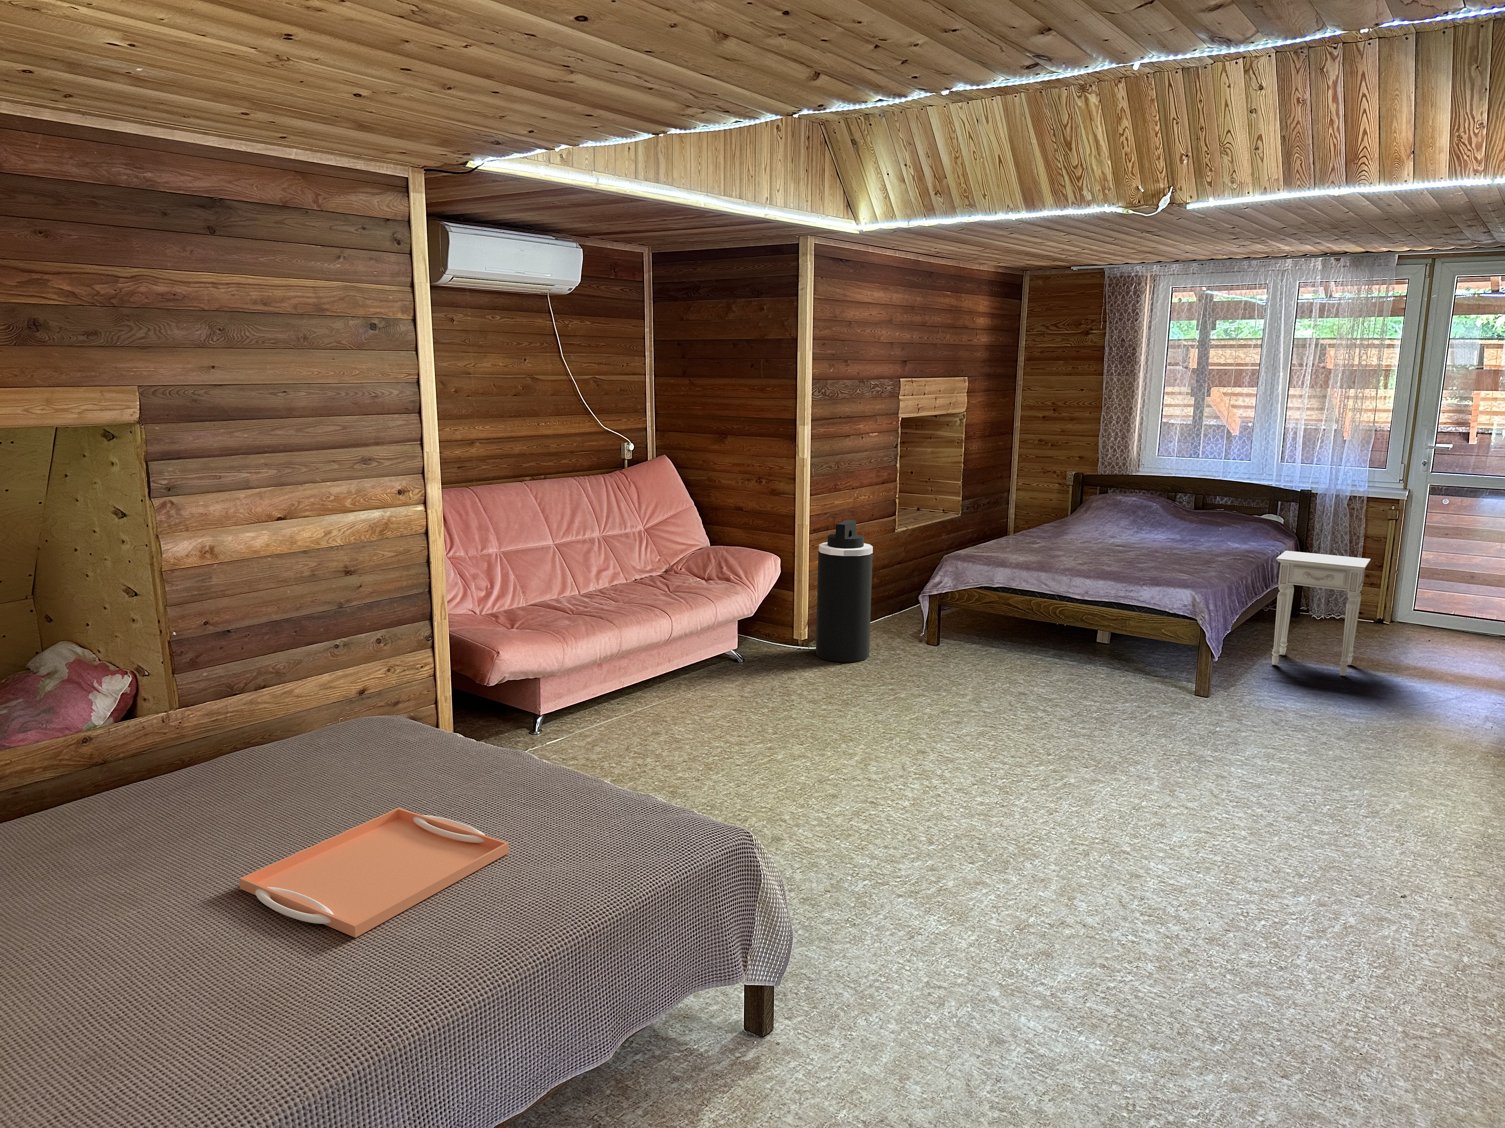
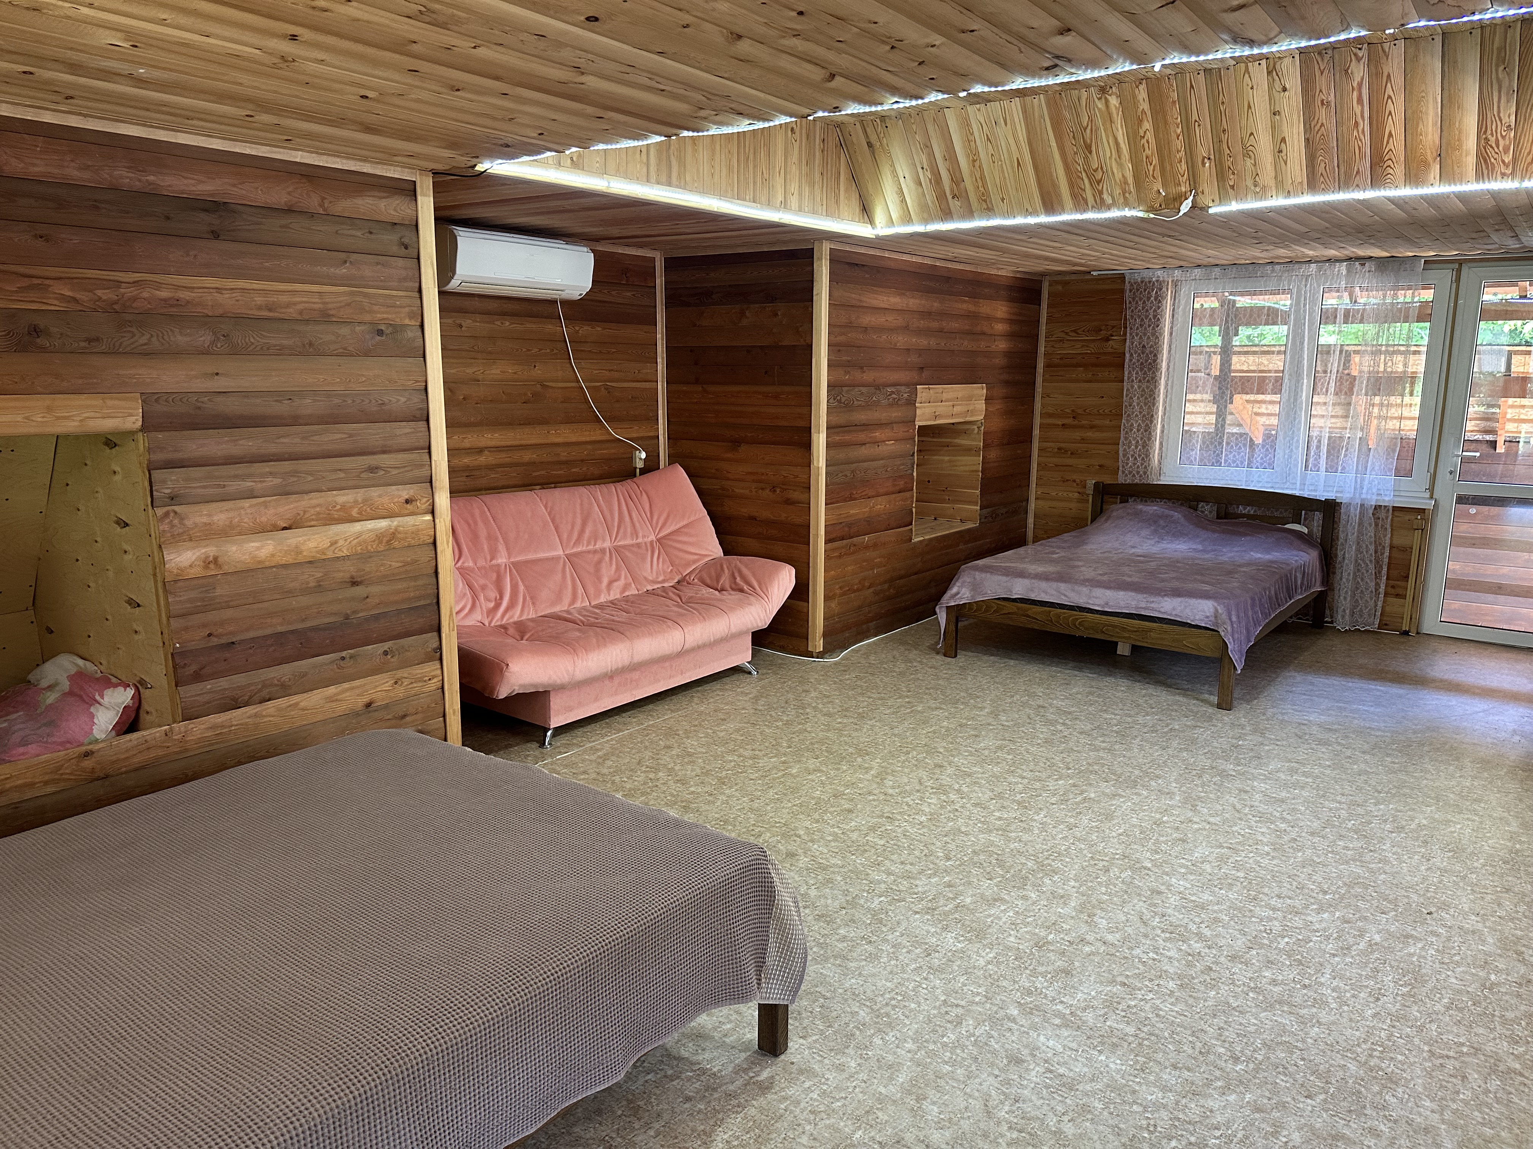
- nightstand [1272,550,1371,675]
- trash can [815,520,873,662]
- serving tray [239,807,510,937]
